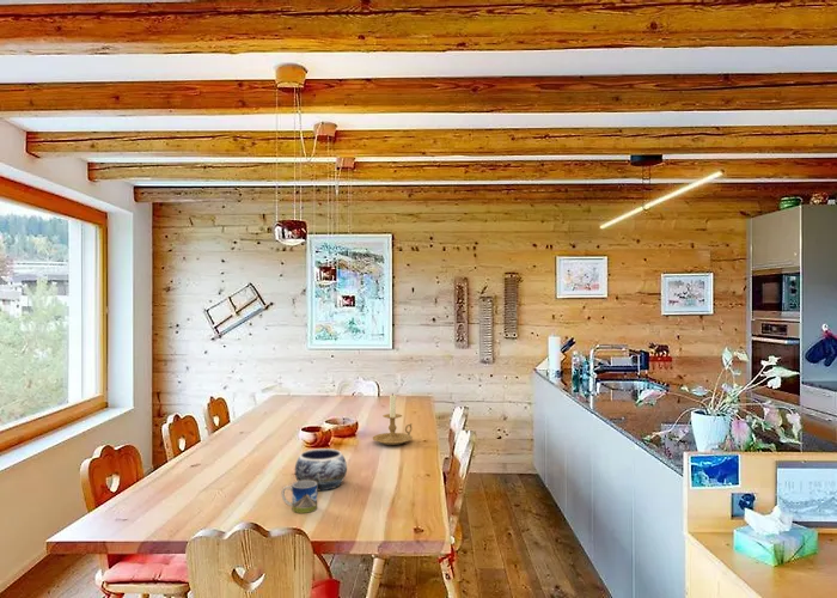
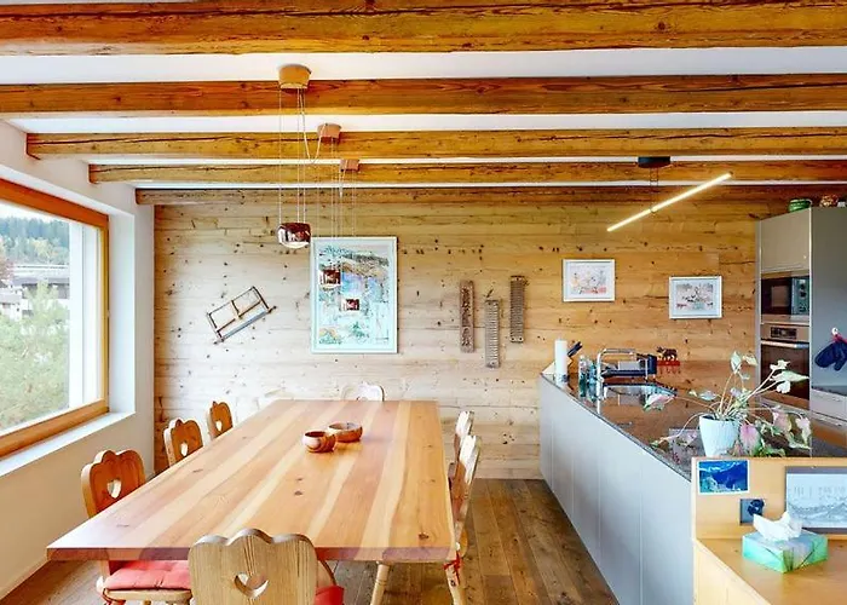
- decorative bowl [294,447,348,492]
- mug [281,481,318,514]
- candle holder [372,392,414,446]
